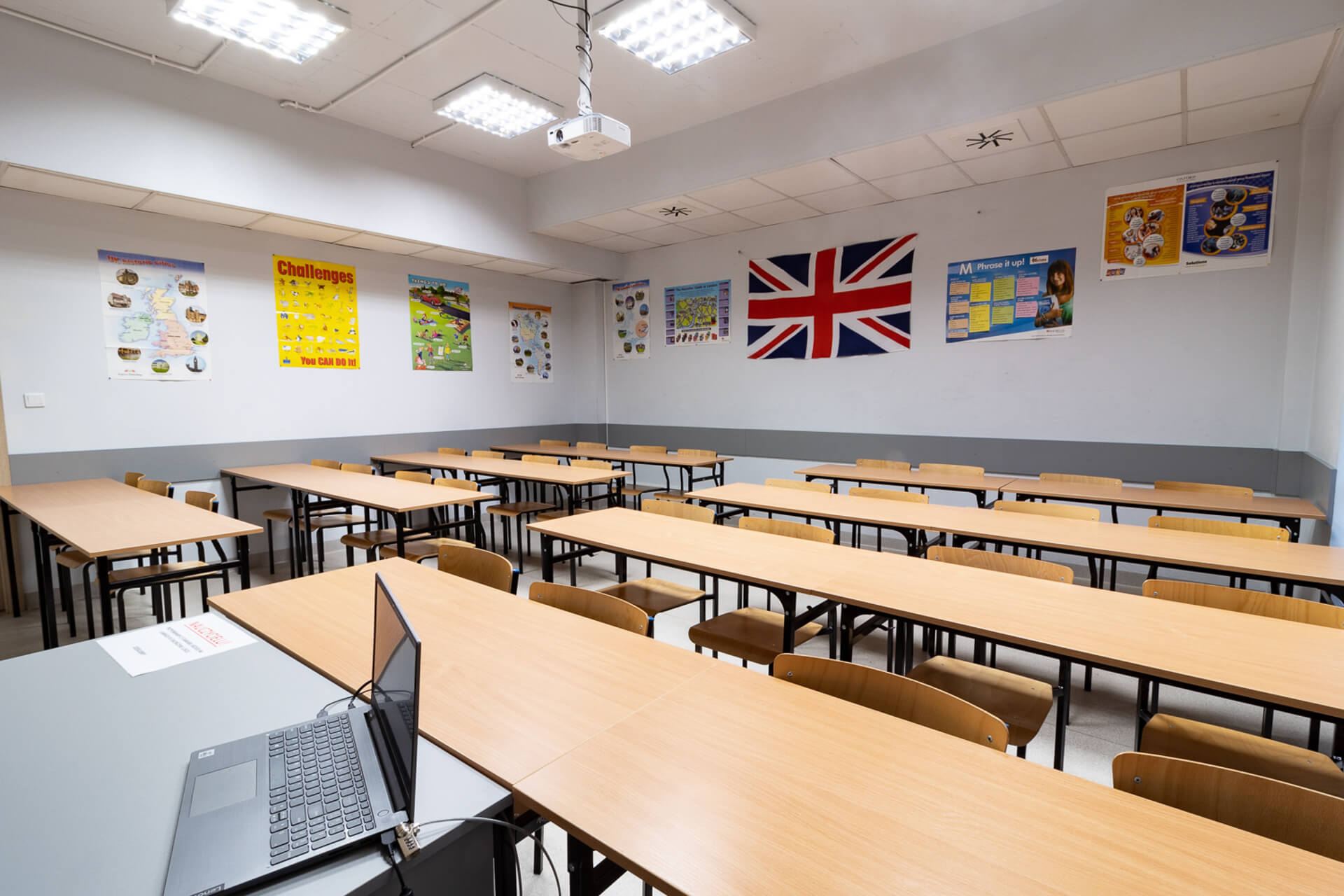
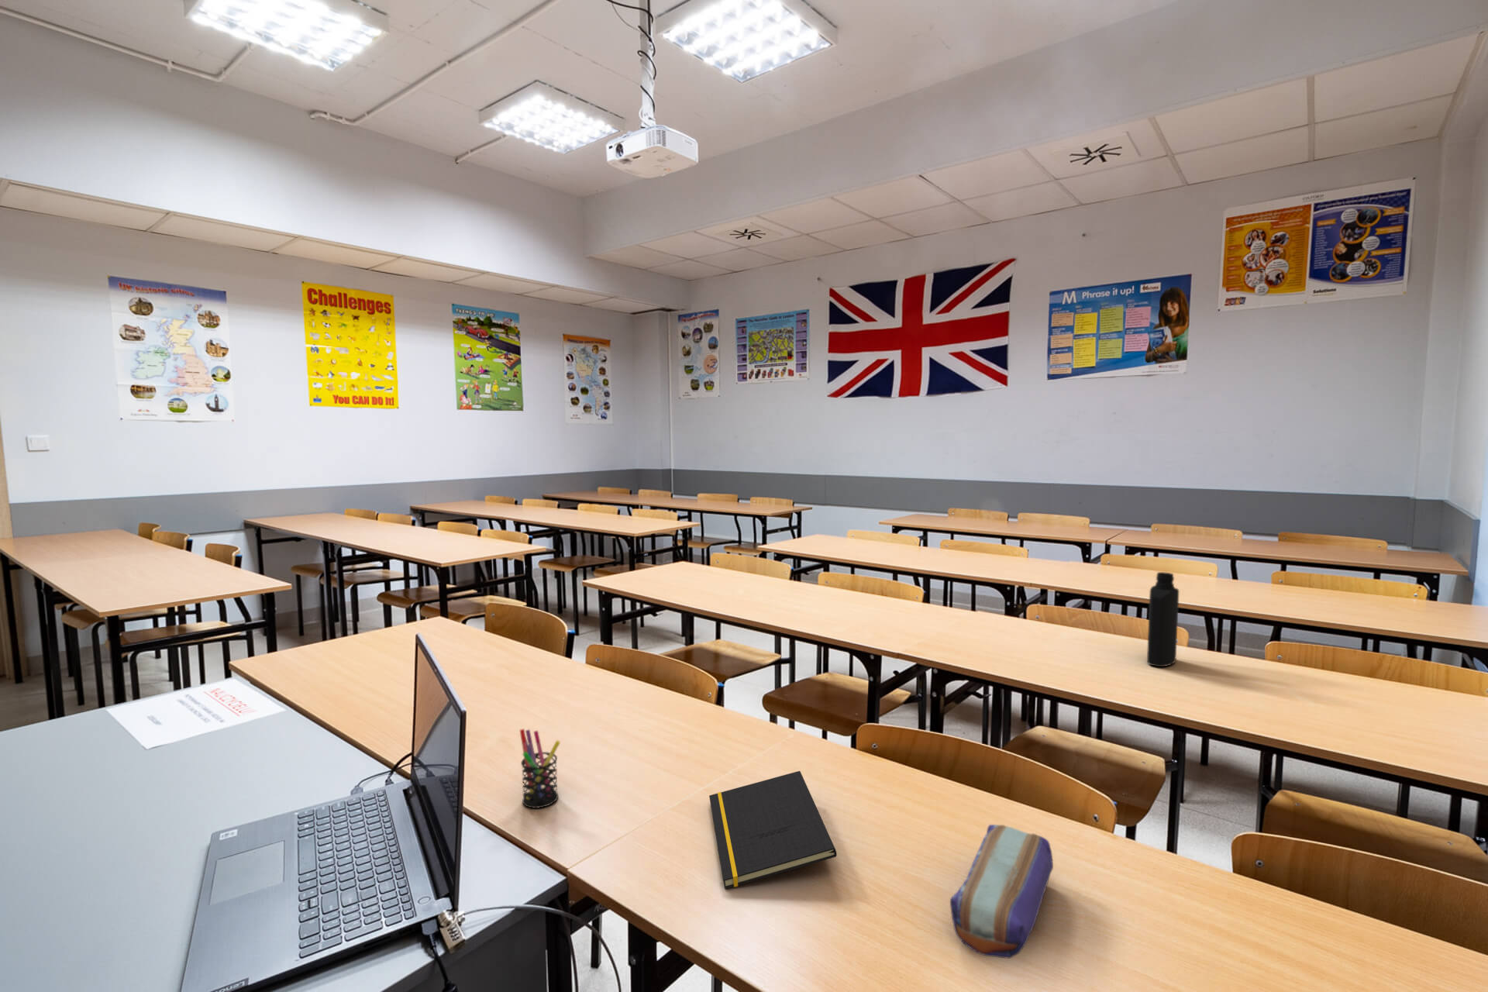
+ pen holder [519,728,561,809]
+ bottle [1146,571,1179,668]
+ pencil case [950,824,1054,960]
+ notepad [709,771,837,890]
